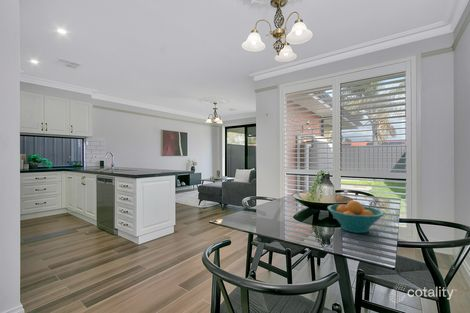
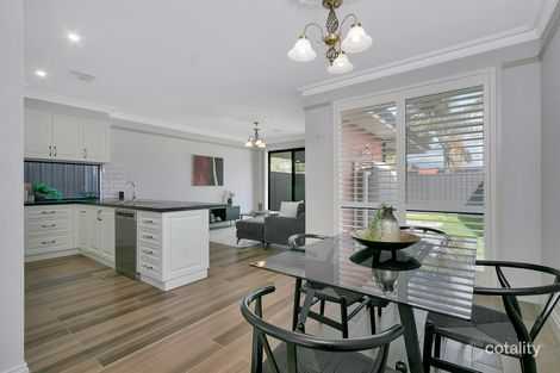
- fruit bowl [327,199,385,234]
